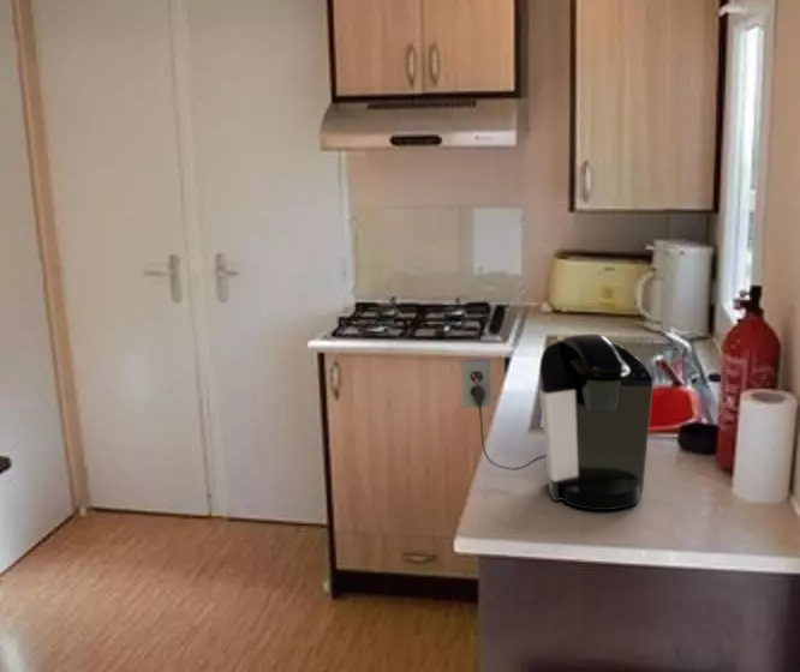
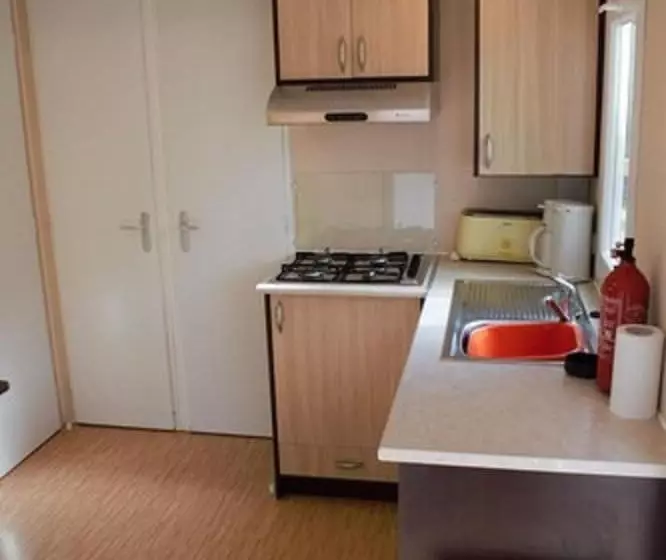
- coffee maker [460,332,655,511]
